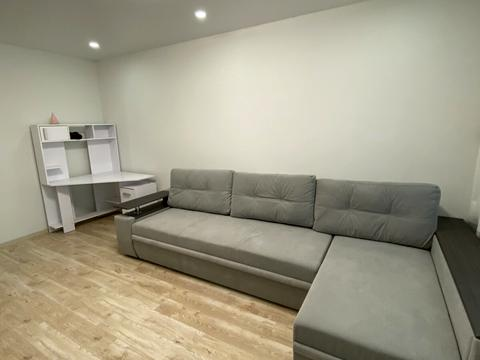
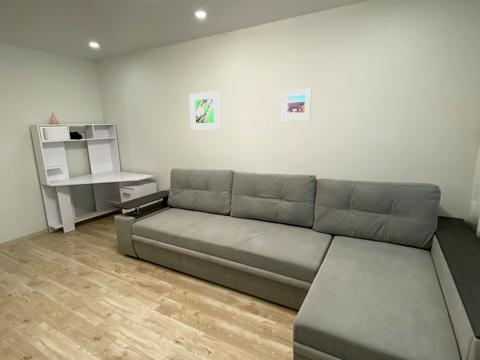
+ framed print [281,88,312,121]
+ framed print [188,90,221,131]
